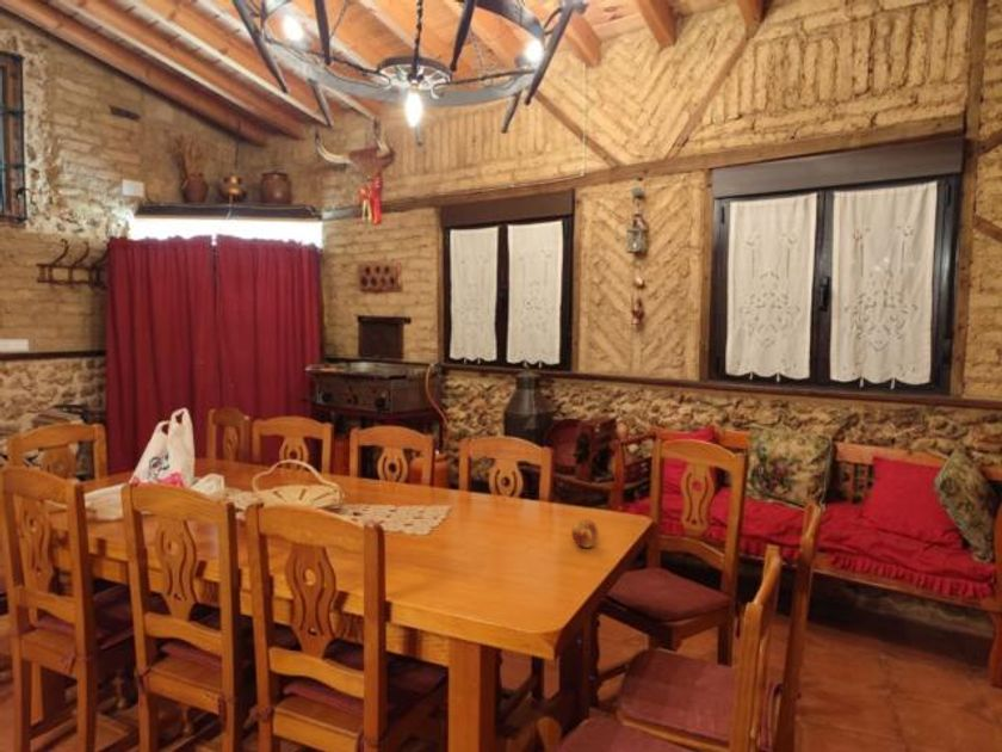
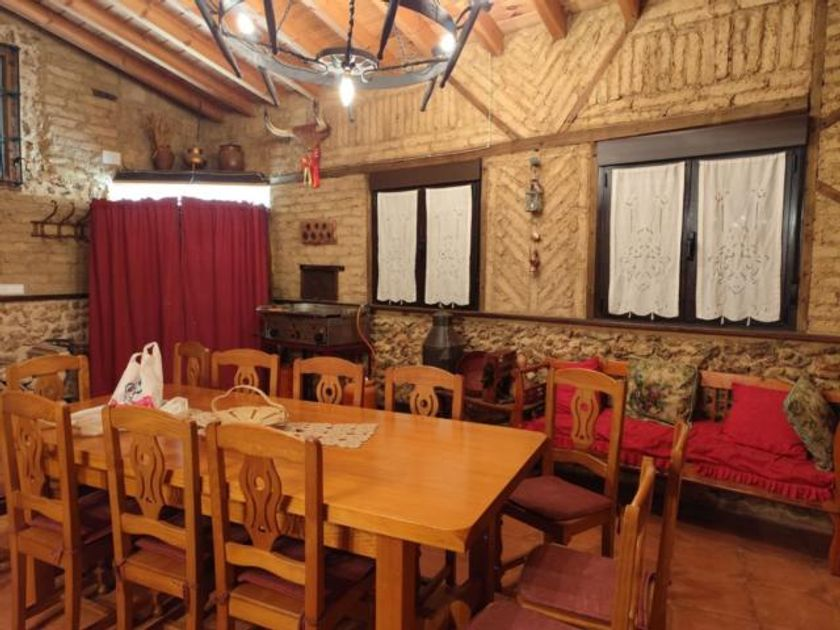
- fruit [570,519,600,549]
